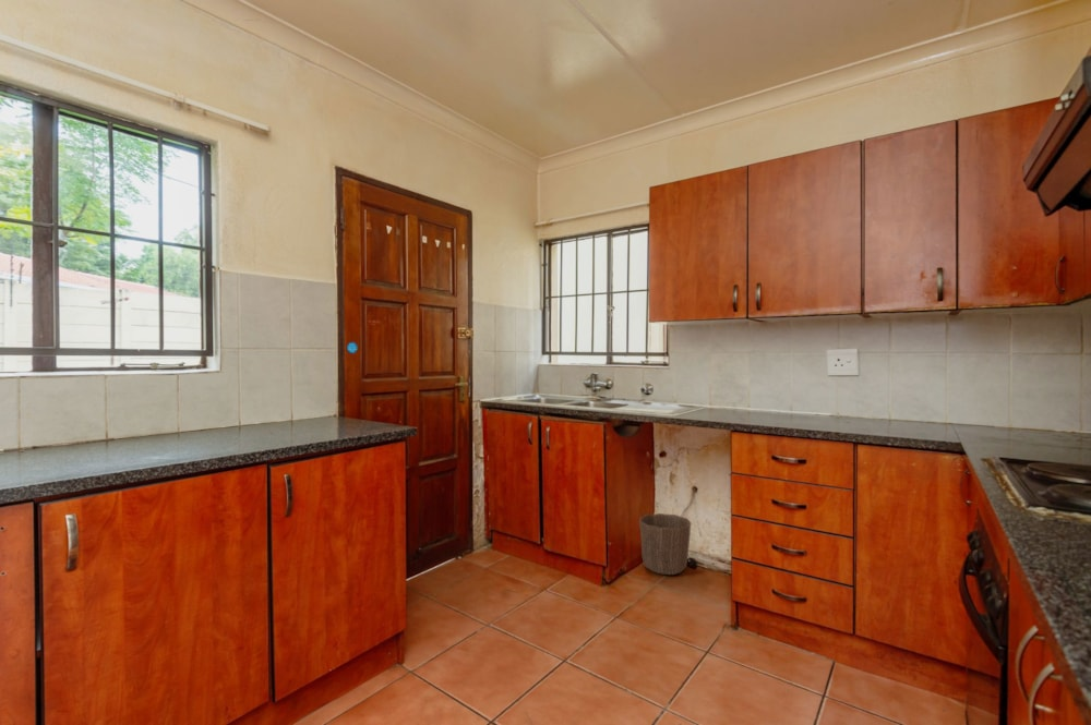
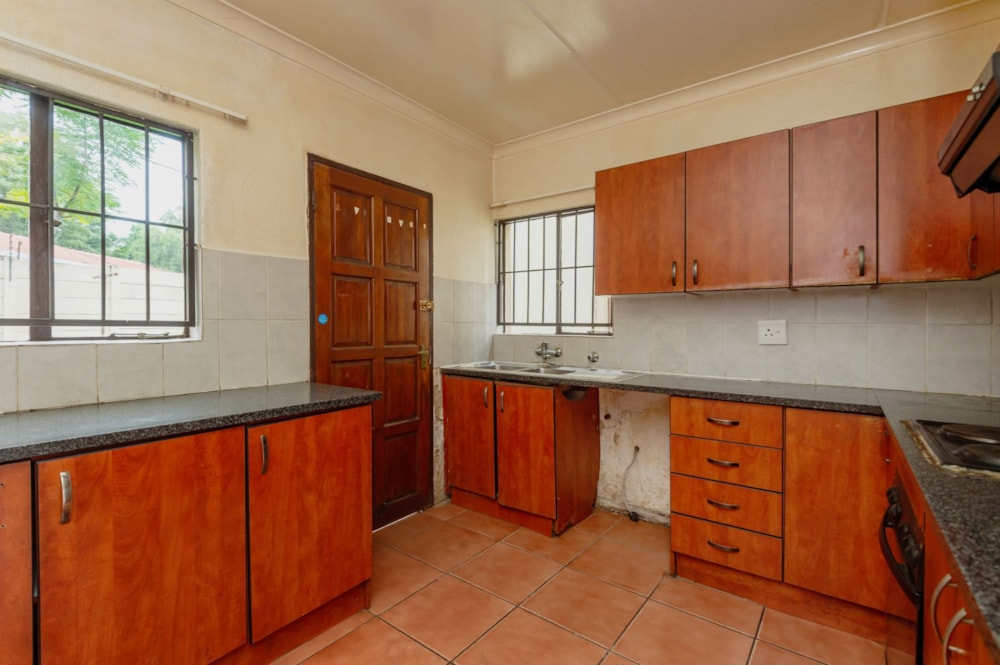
- waste basket [638,512,692,576]
